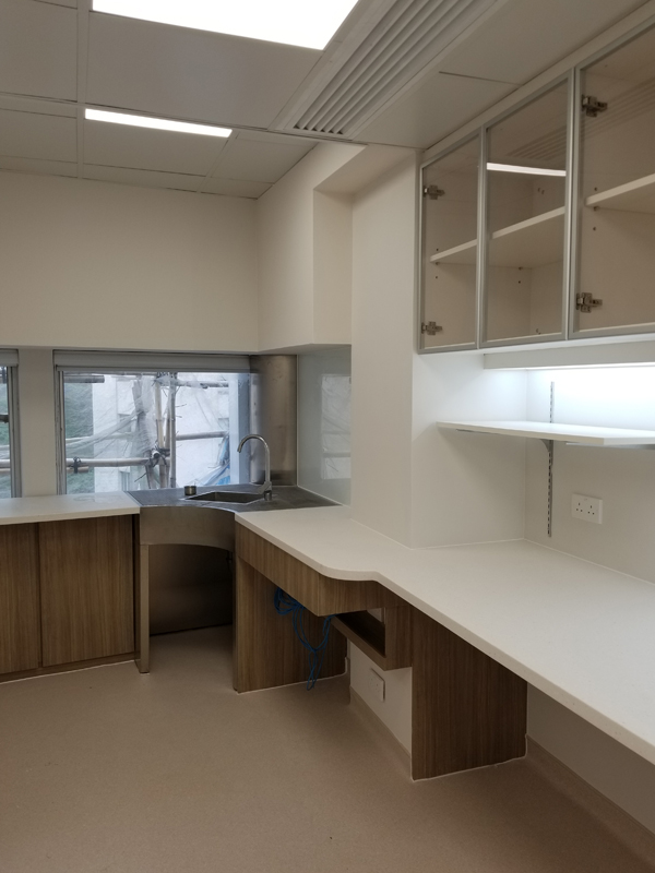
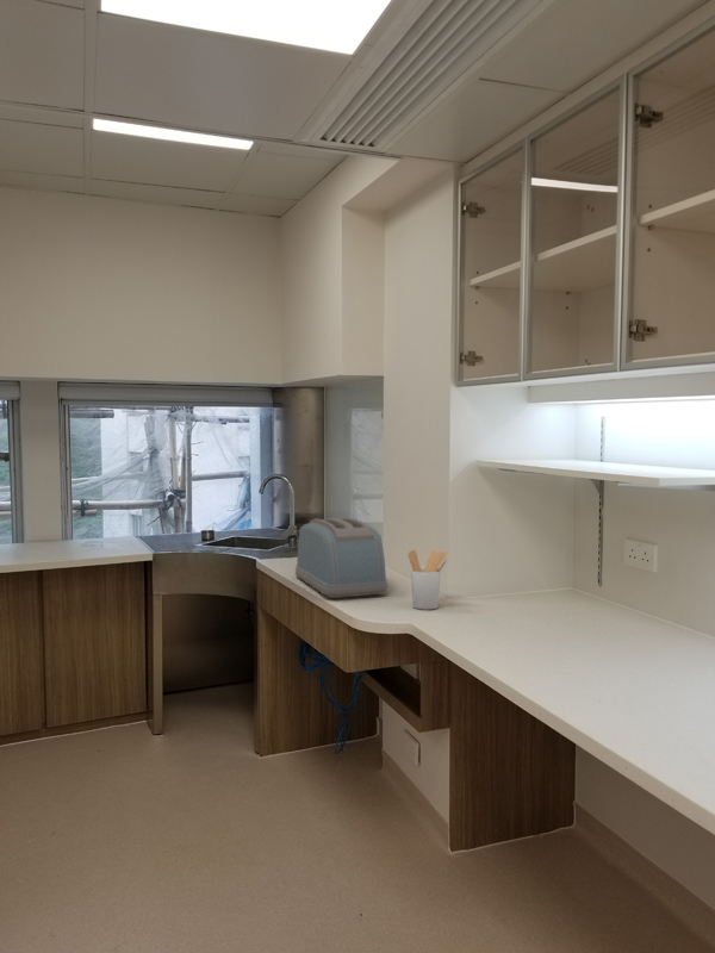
+ utensil holder [408,549,448,611]
+ toaster [294,516,388,599]
